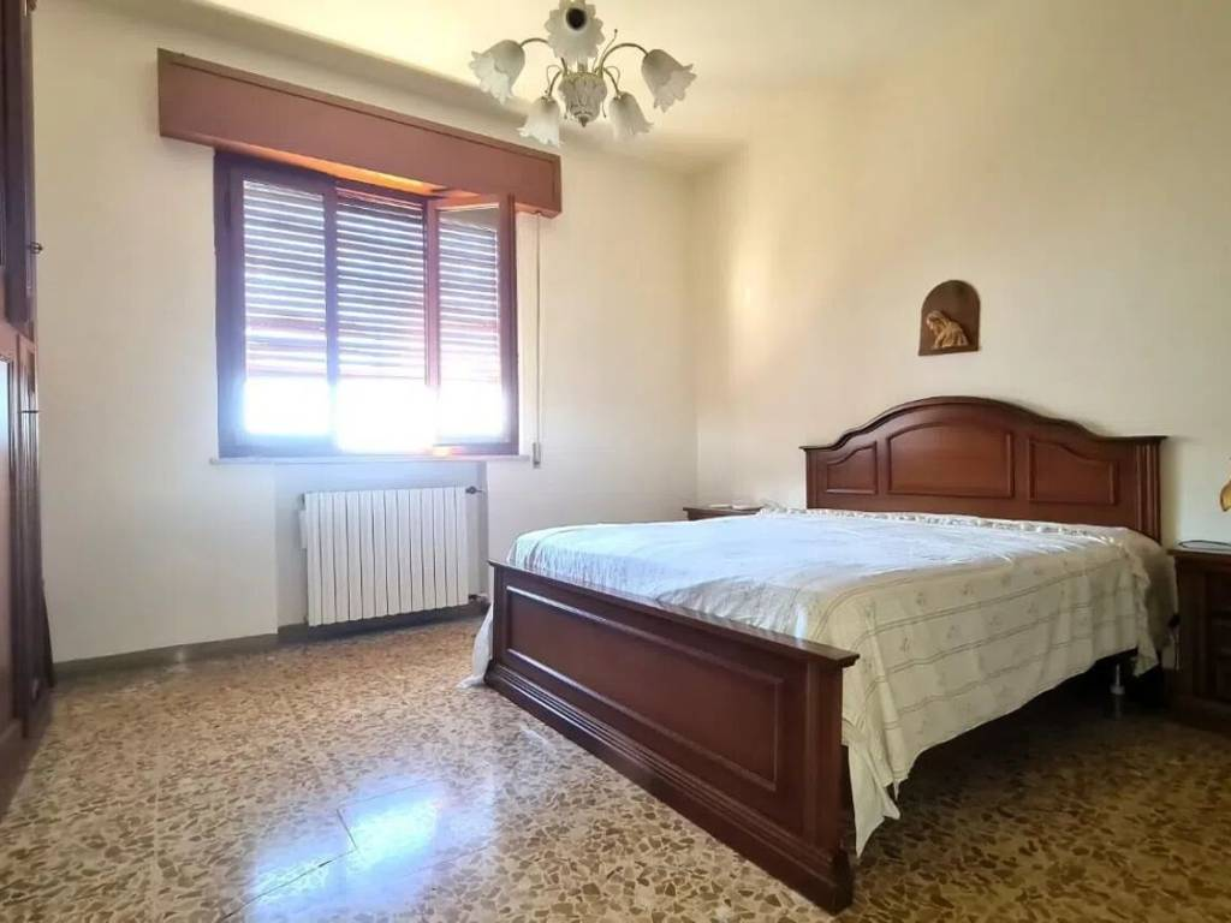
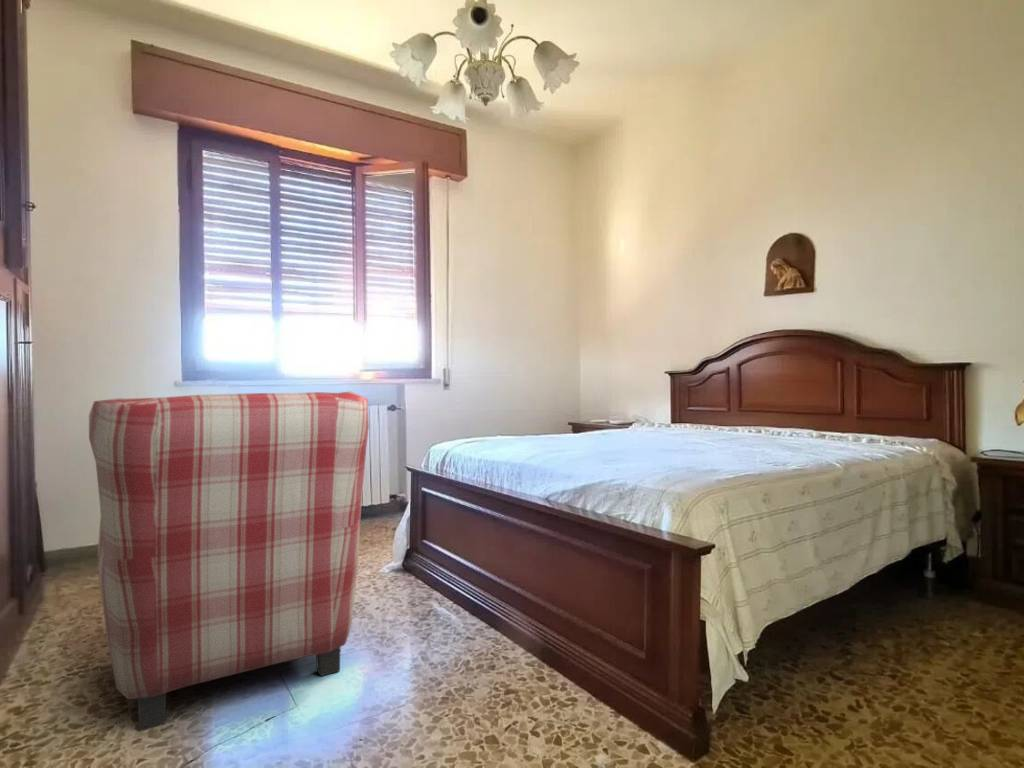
+ armchair [88,390,370,732]
